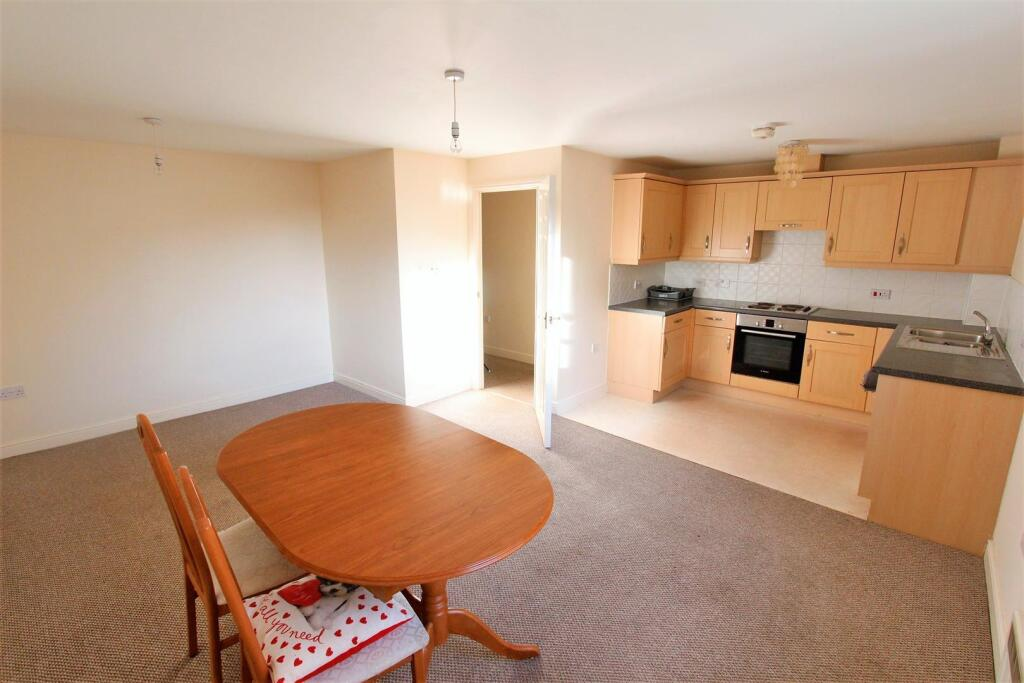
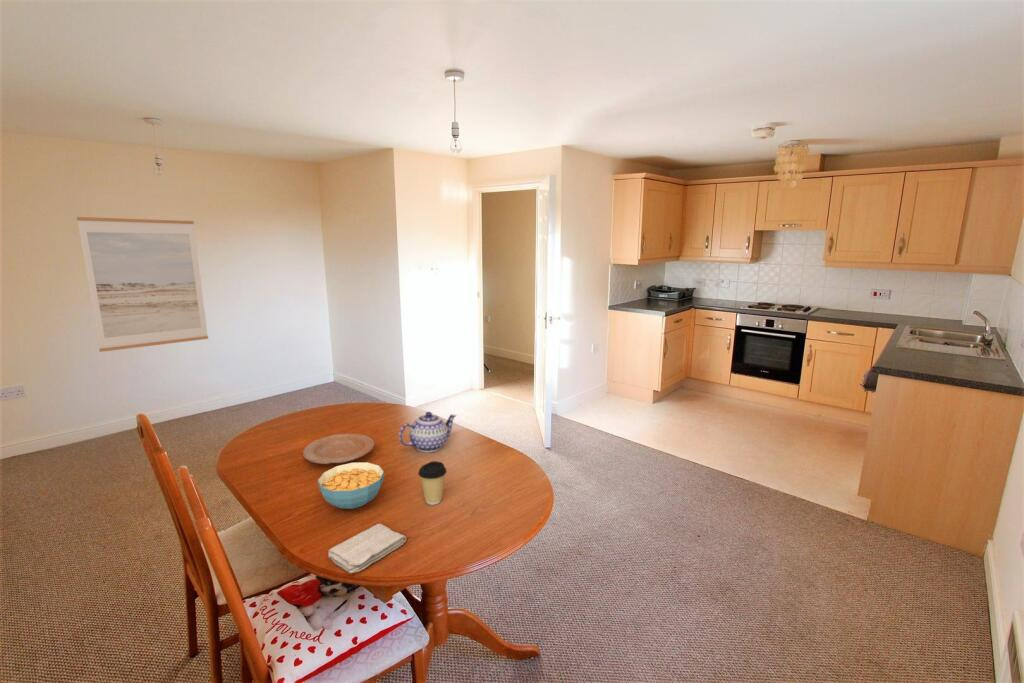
+ washcloth [327,523,408,574]
+ teapot [398,411,458,453]
+ wall art [76,216,209,353]
+ coffee cup [417,460,448,506]
+ cereal bowl [317,461,385,510]
+ plate [302,433,376,465]
